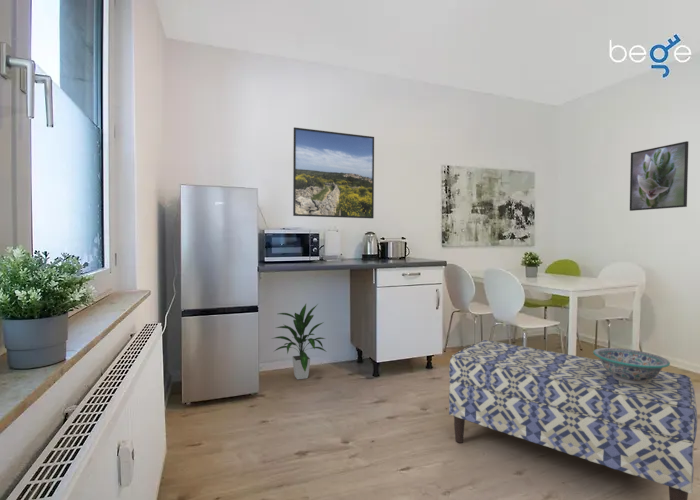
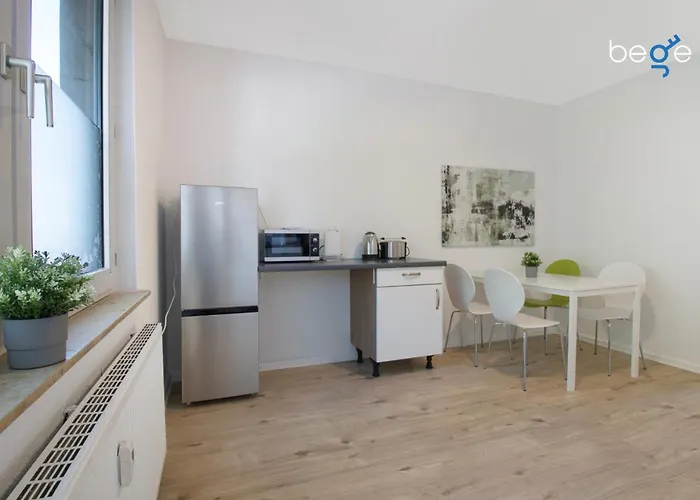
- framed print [629,140,689,212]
- bench [448,339,699,500]
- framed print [292,126,375,219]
- indoor plant [271,303,328,380]
- decorative bowl [592,347,671,384]
